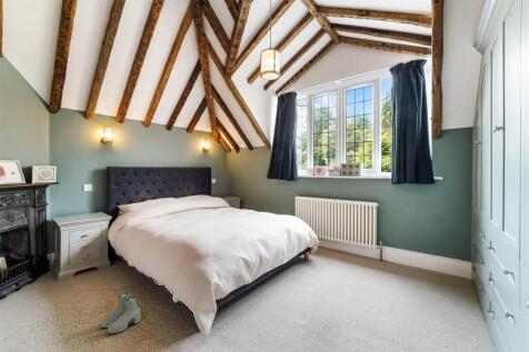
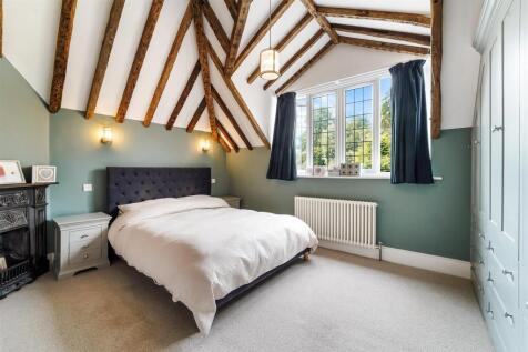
- boots [101,292,141,334]
